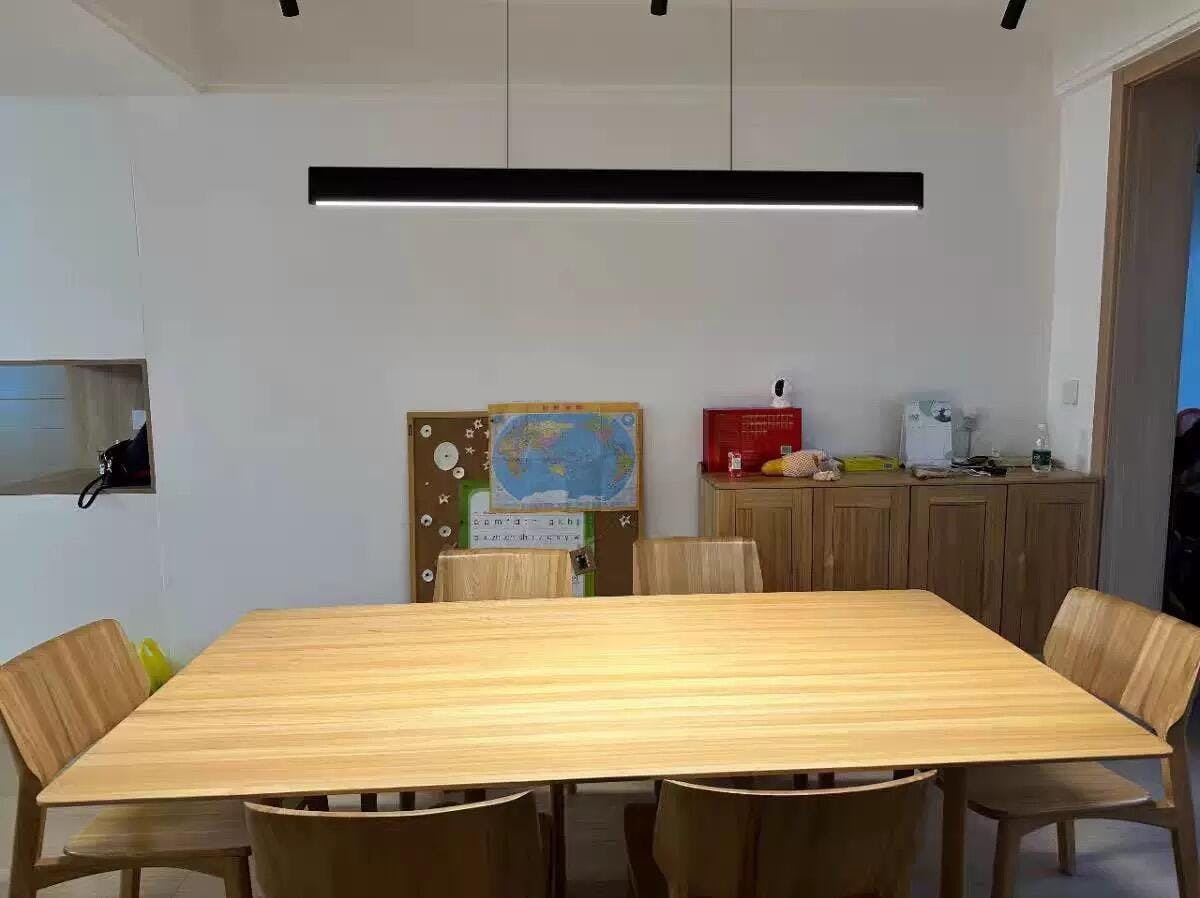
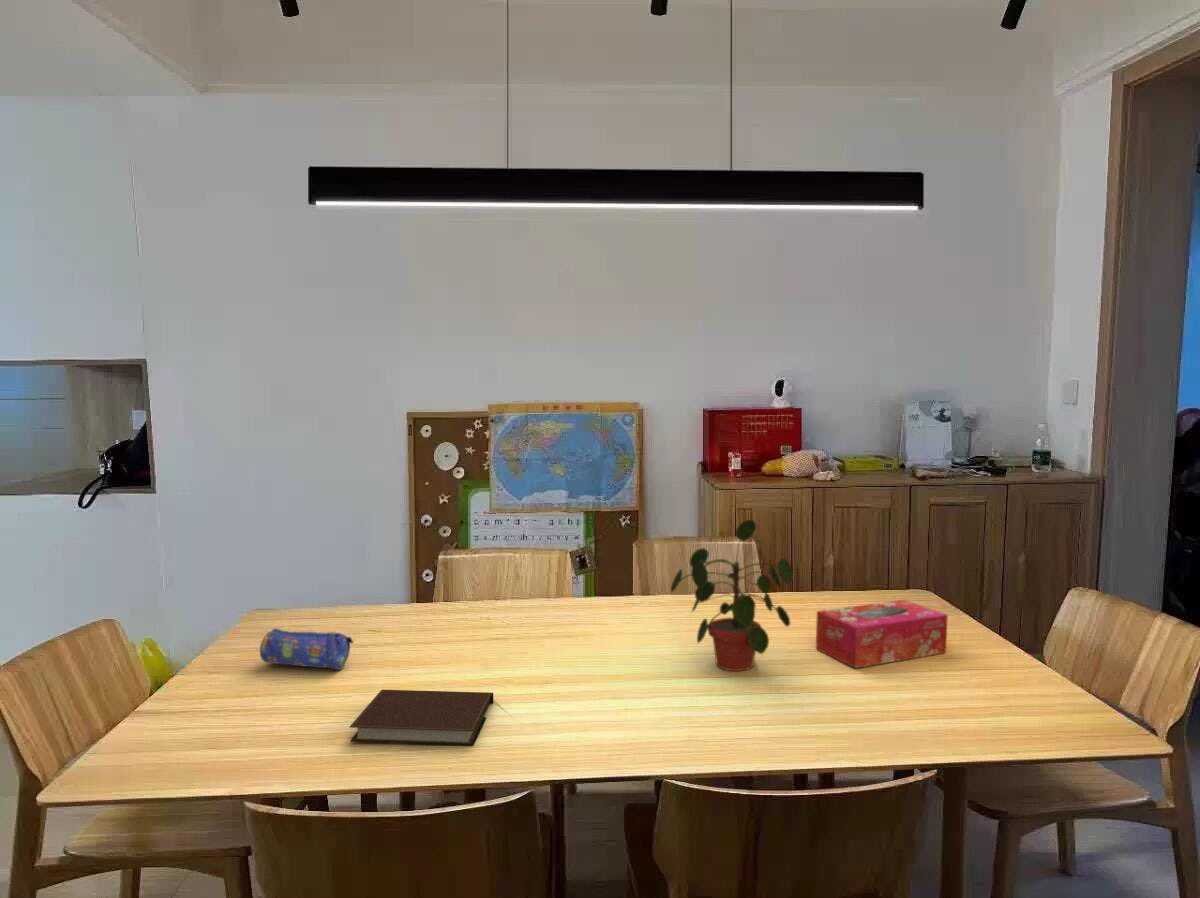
+ potted plant [670,519,793,672]
+ pencil case [259,627,355,671]
+ tissue box [815,599,949,669]
+ notebook [349,689,494,746]
